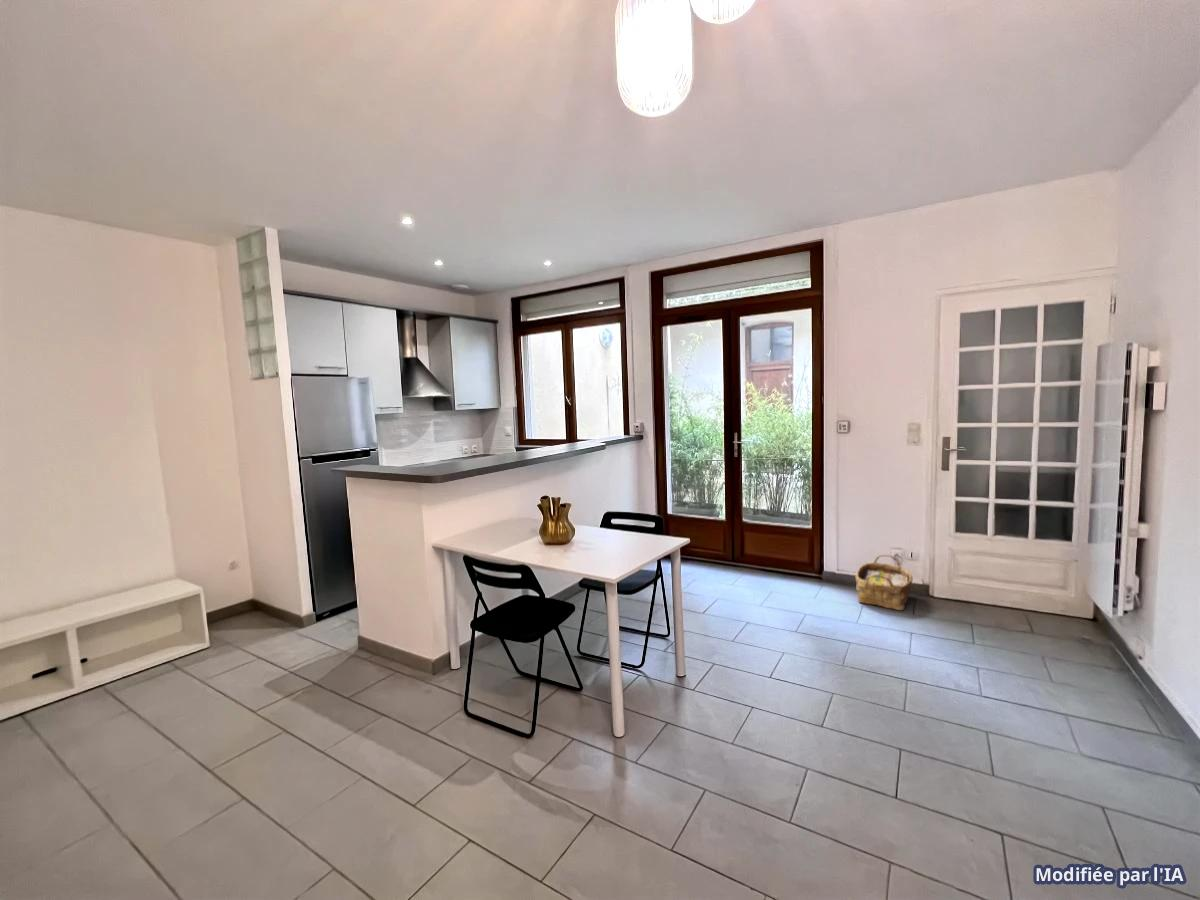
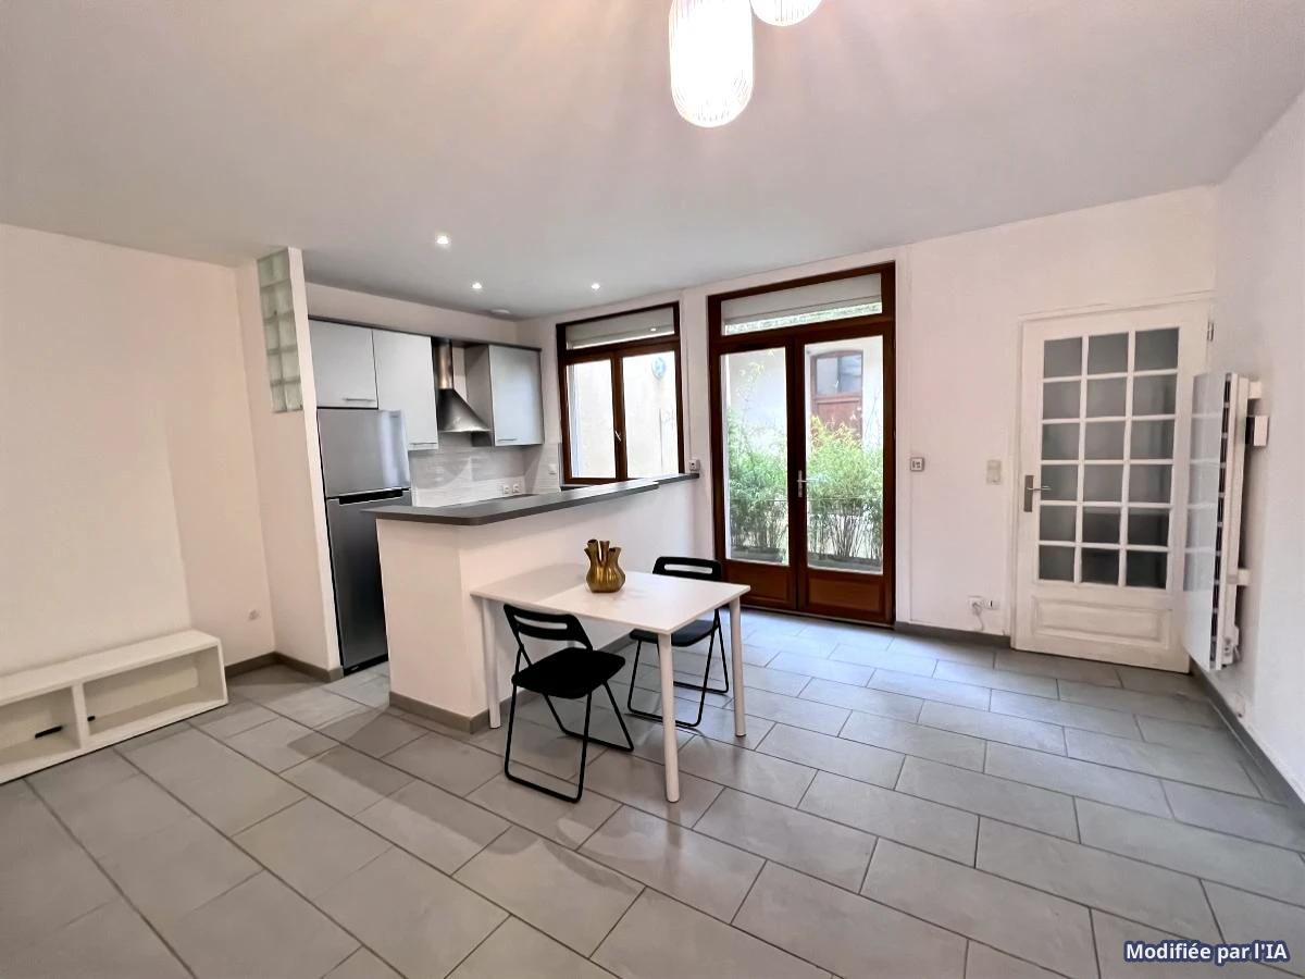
- woven basket [855,553,914,611]
